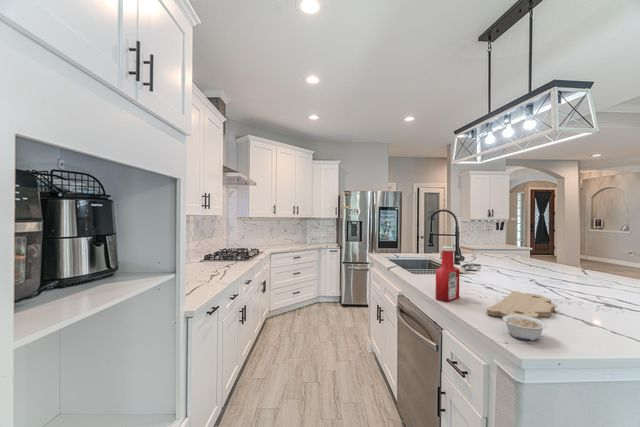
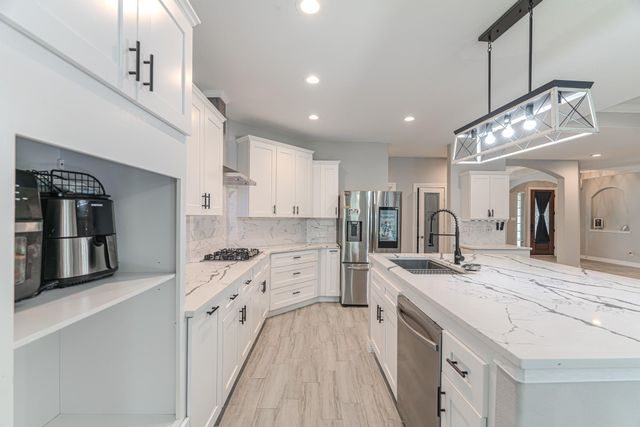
- soap bottle [435,246,460,303]
- cutting board [486,290,556,319]
- legume [498,315,548,342]
